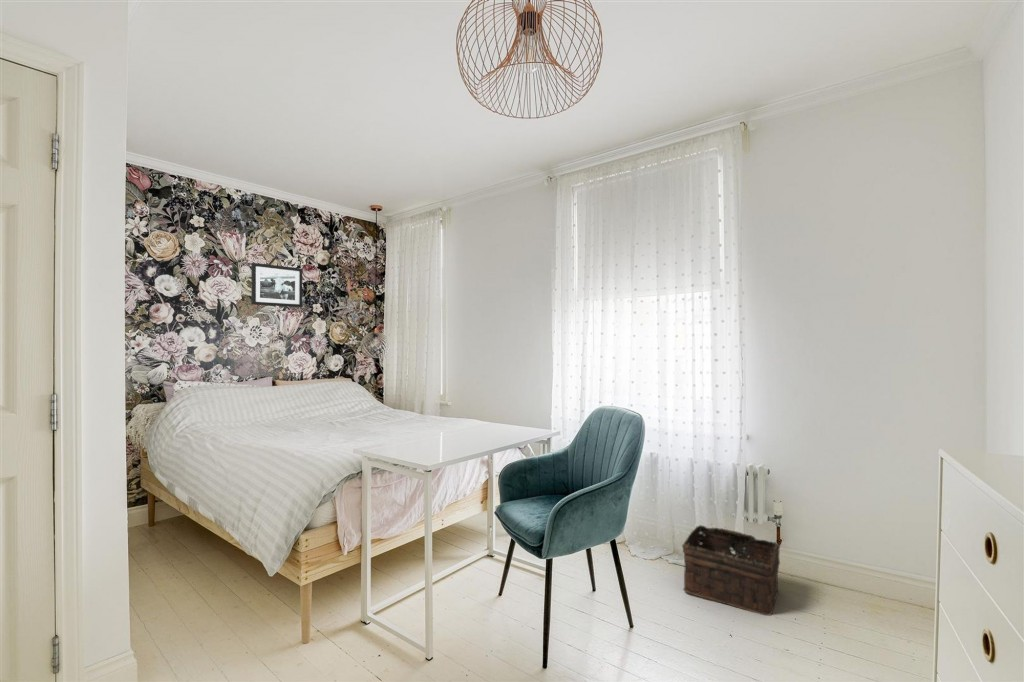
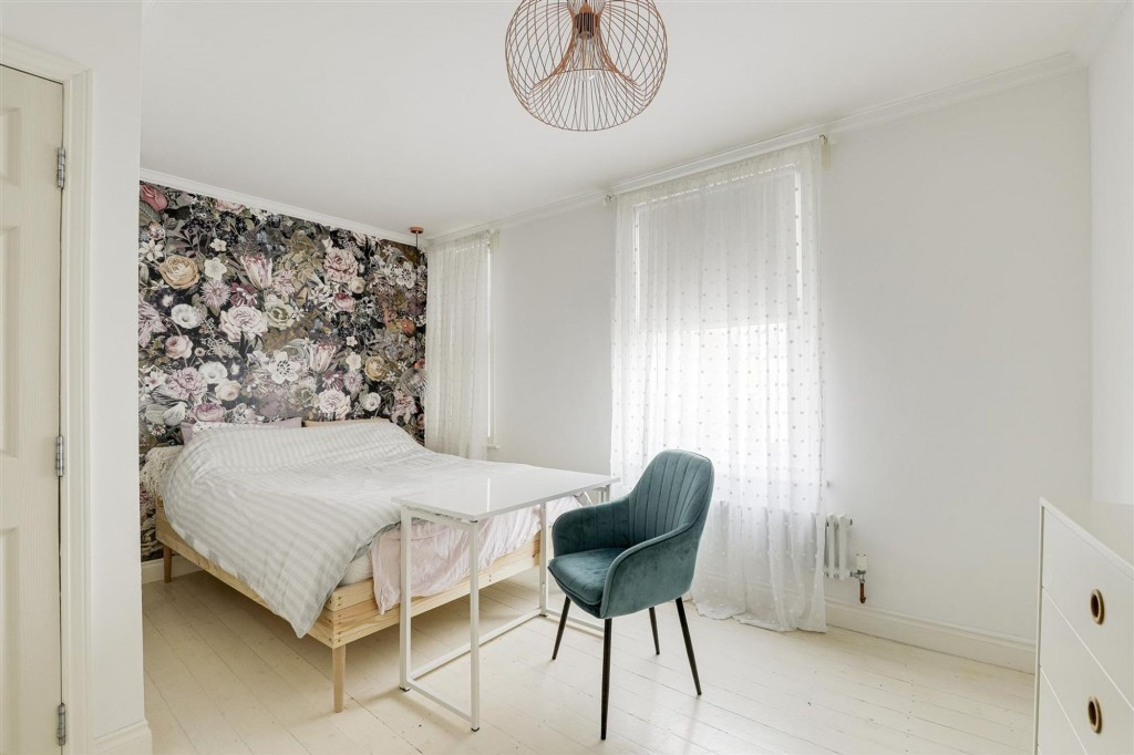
- picture frame [250,262,303,308]
- basket [681,523,781,617]
